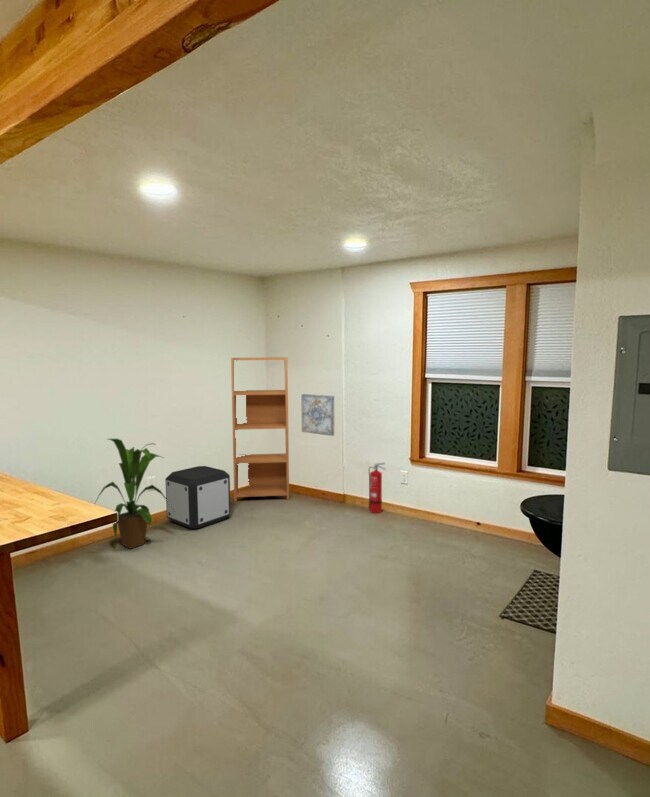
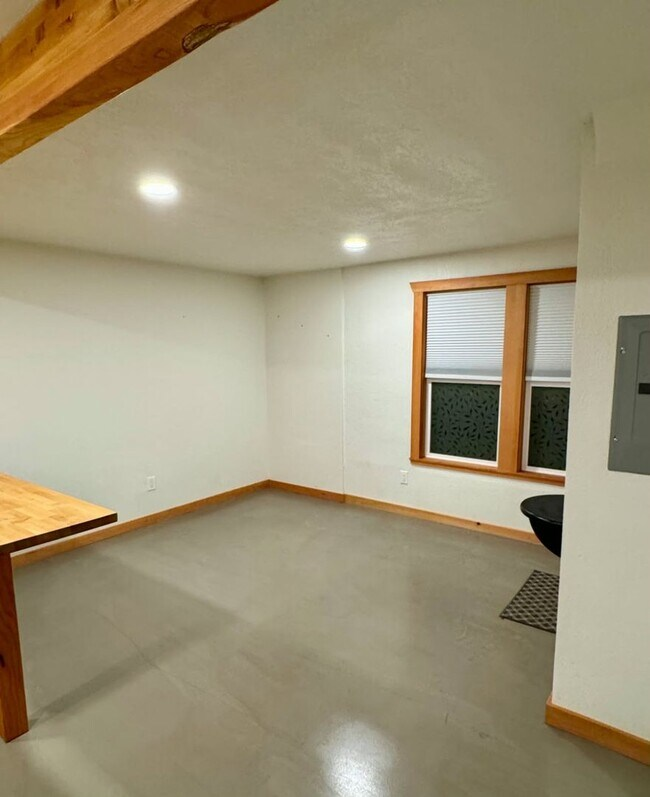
- wall art [300,393,335,437]
- bookshelf [230,356,290,503]
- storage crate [164,465,232,530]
- fire extinguisher [368,461,387,514]
- house plant [94,438,175,550]
